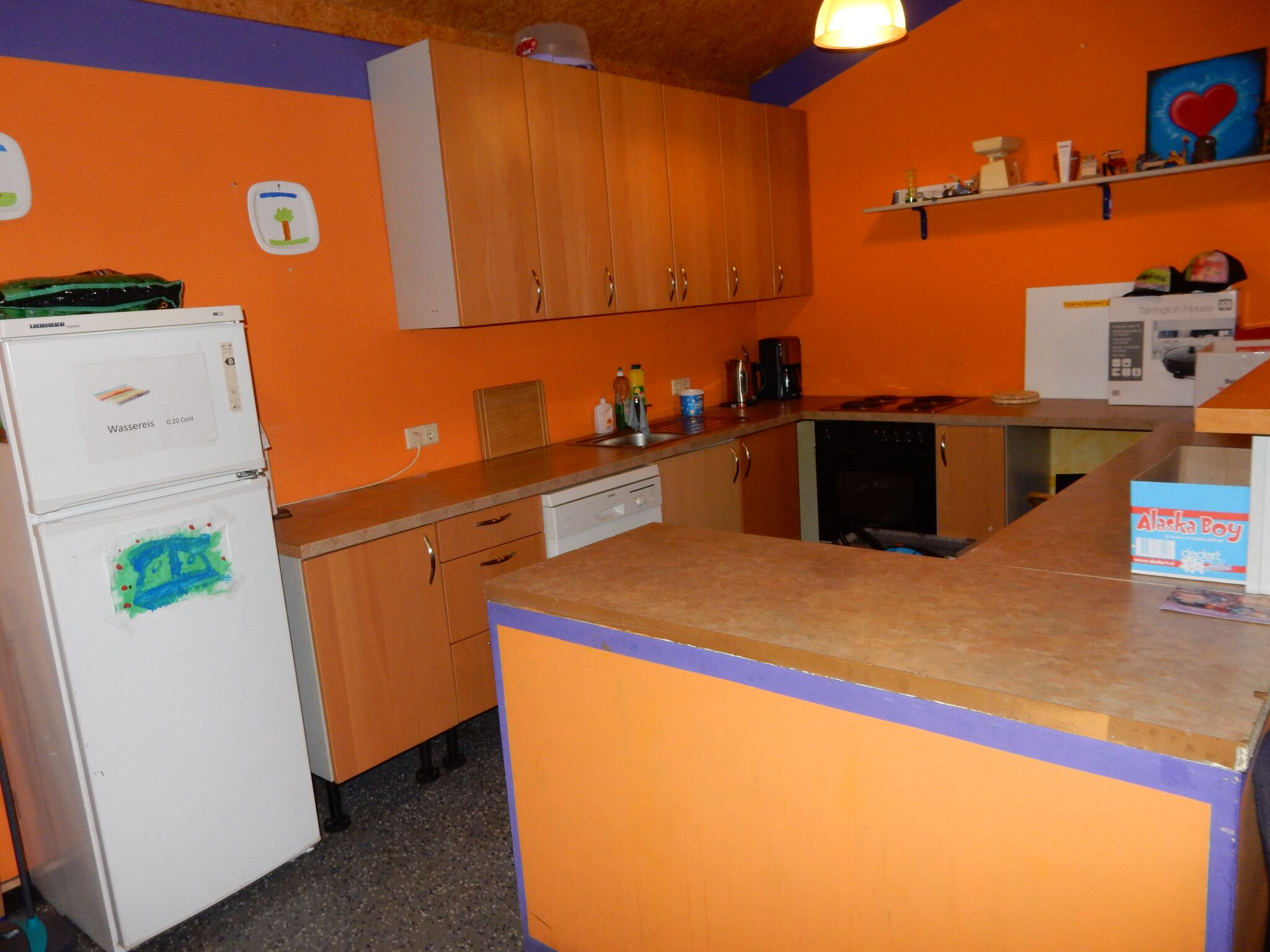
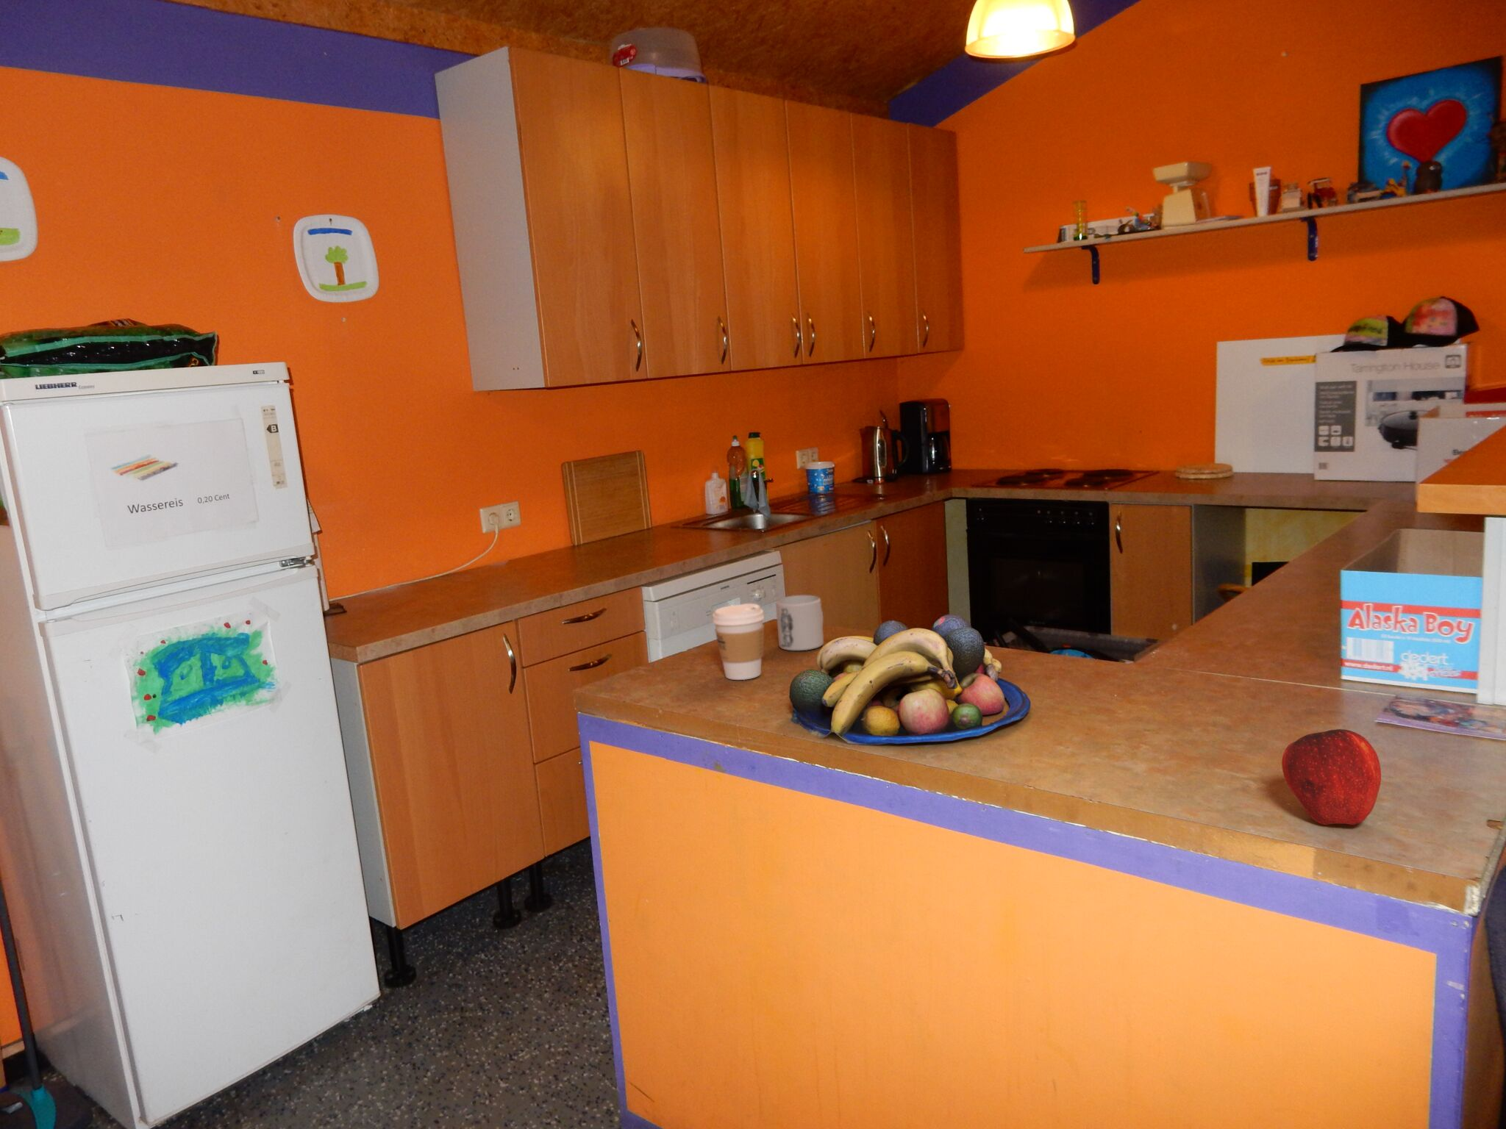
+ apple [1281,728,1381,825]
+ mug [776,594,824,651]
+ fruit bowl [789,613,1032,745]
+ coffee cup [711,602,765,681]
